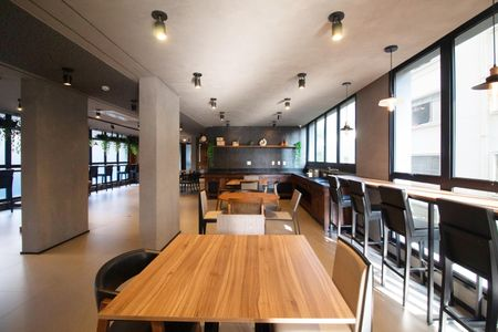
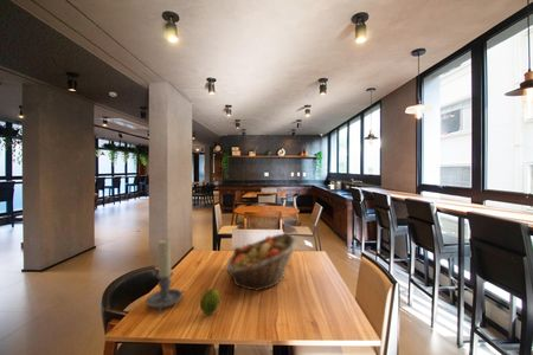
+ candle holder [145,239,184,315]
+ fruit basket [224,233,300,292]
+ fruit [199,288,221,316]
